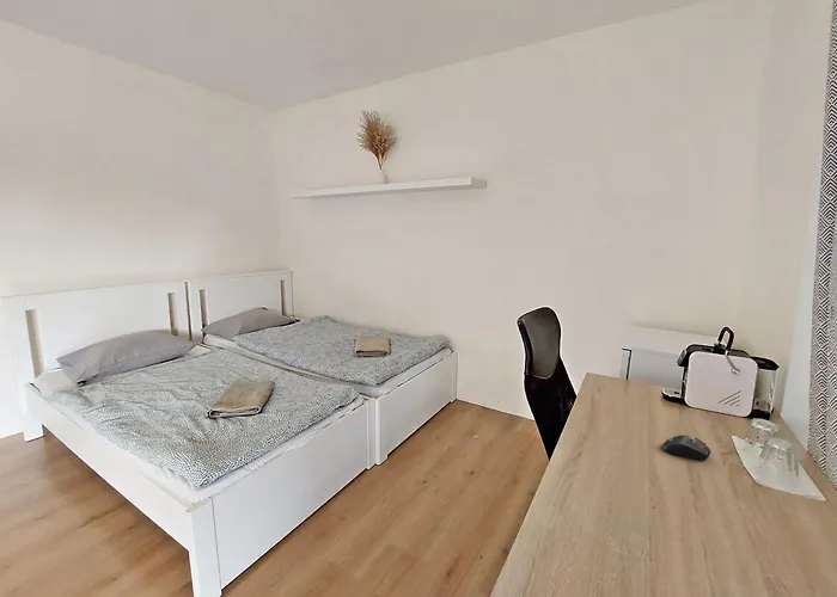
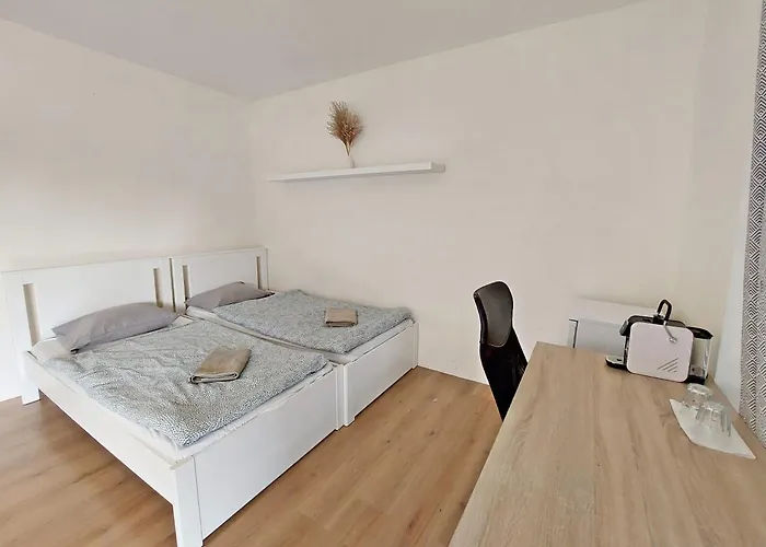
- computer mouse [661,433,711,461]
